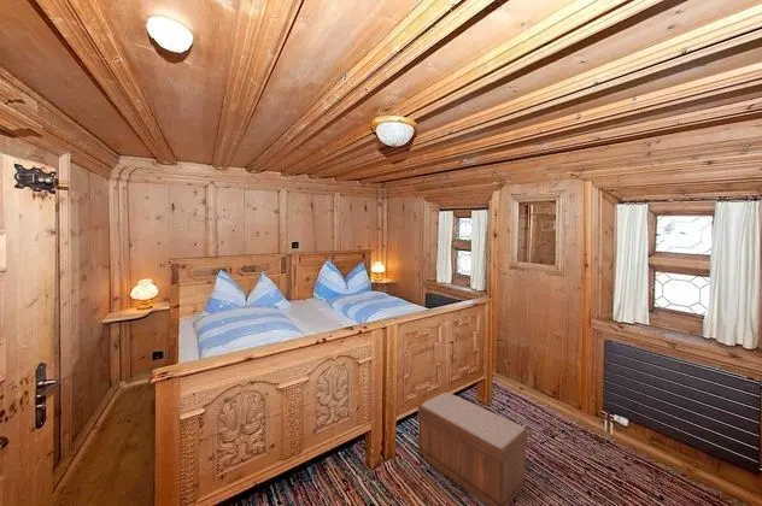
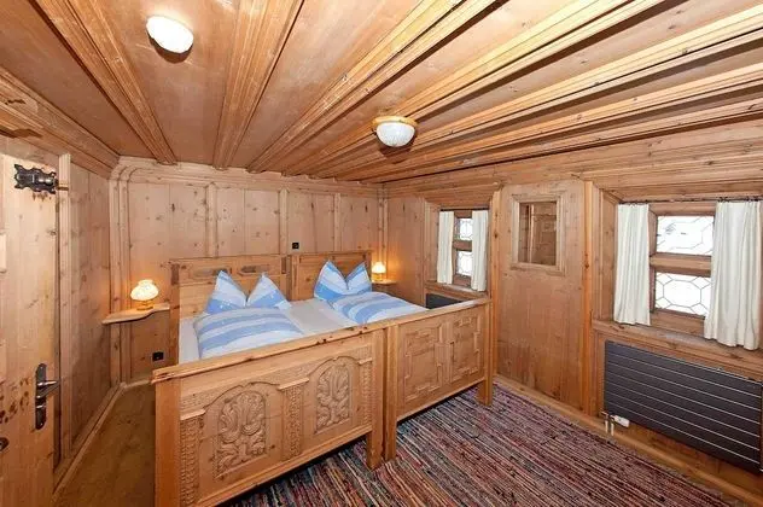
- bench [416,392,529,506]
